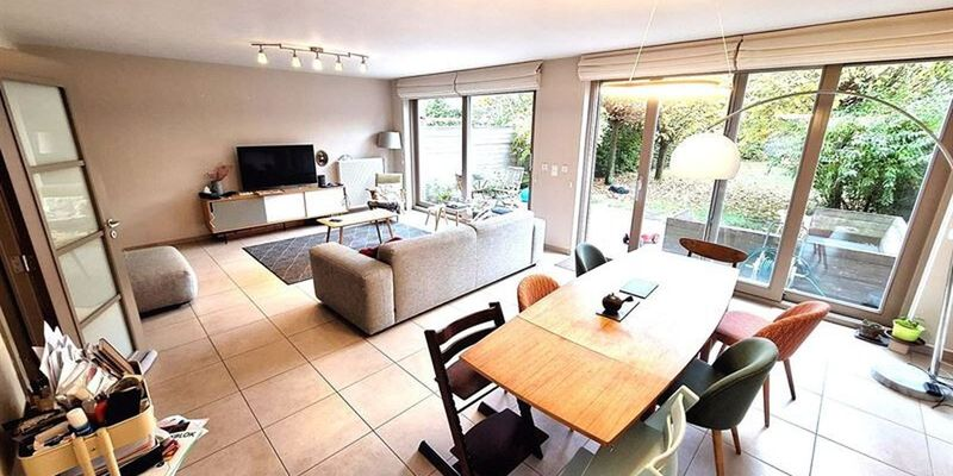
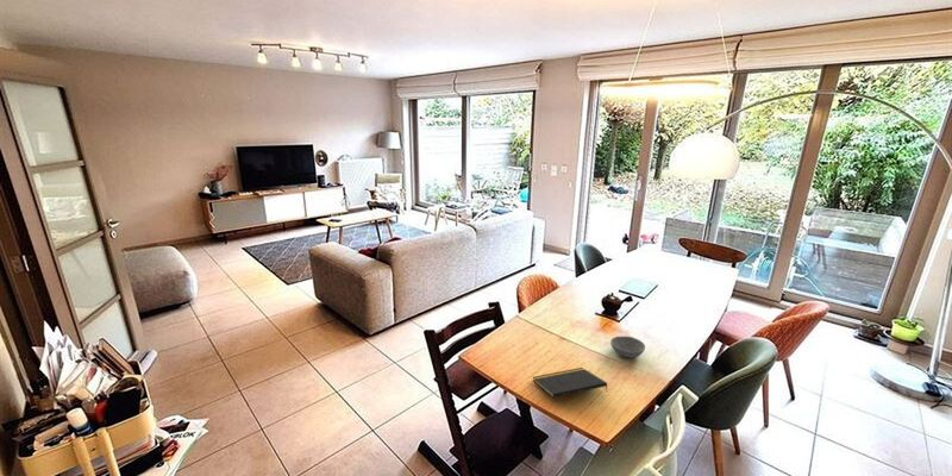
+ notepad [532,367,608,399]
+ bowl [609,336,646,359]
